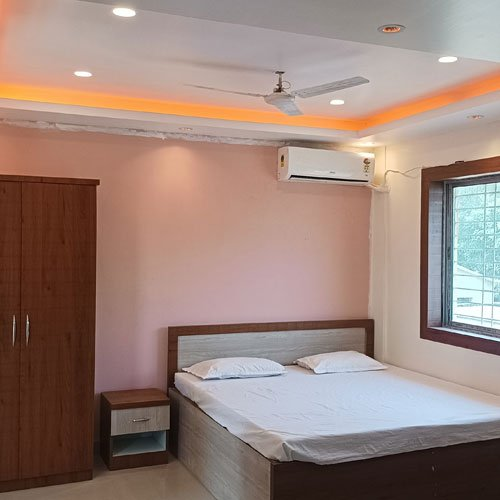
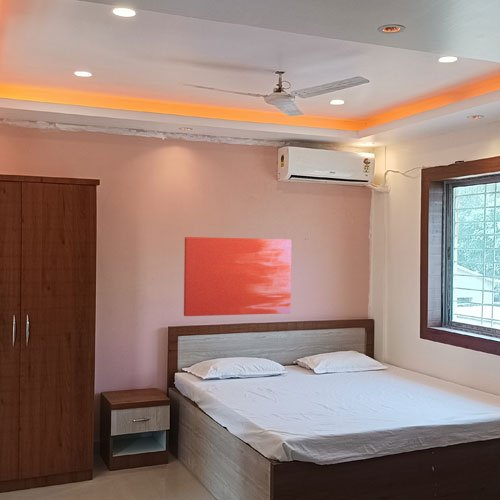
+ wall art [183,236,293,317]
